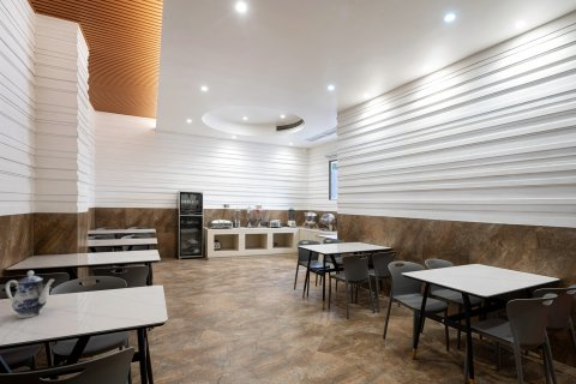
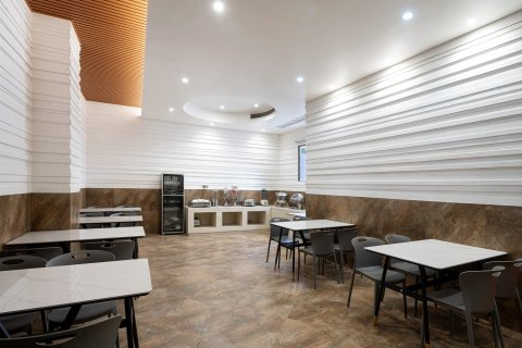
- teapot [5,270,55,319]
